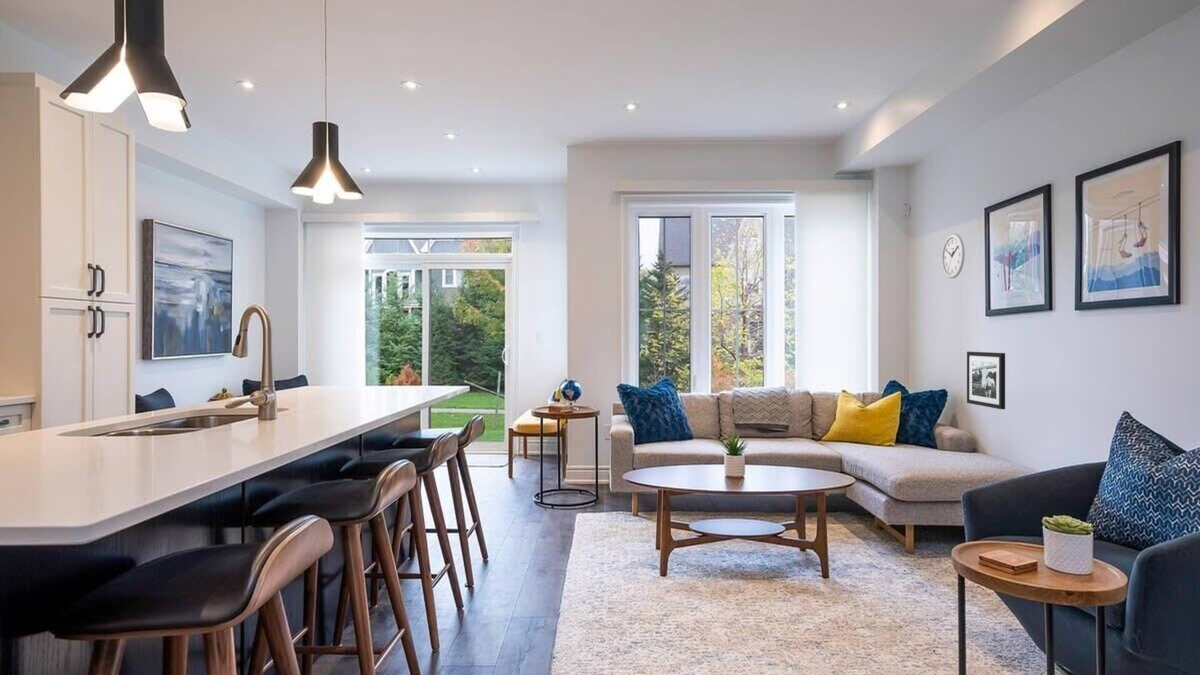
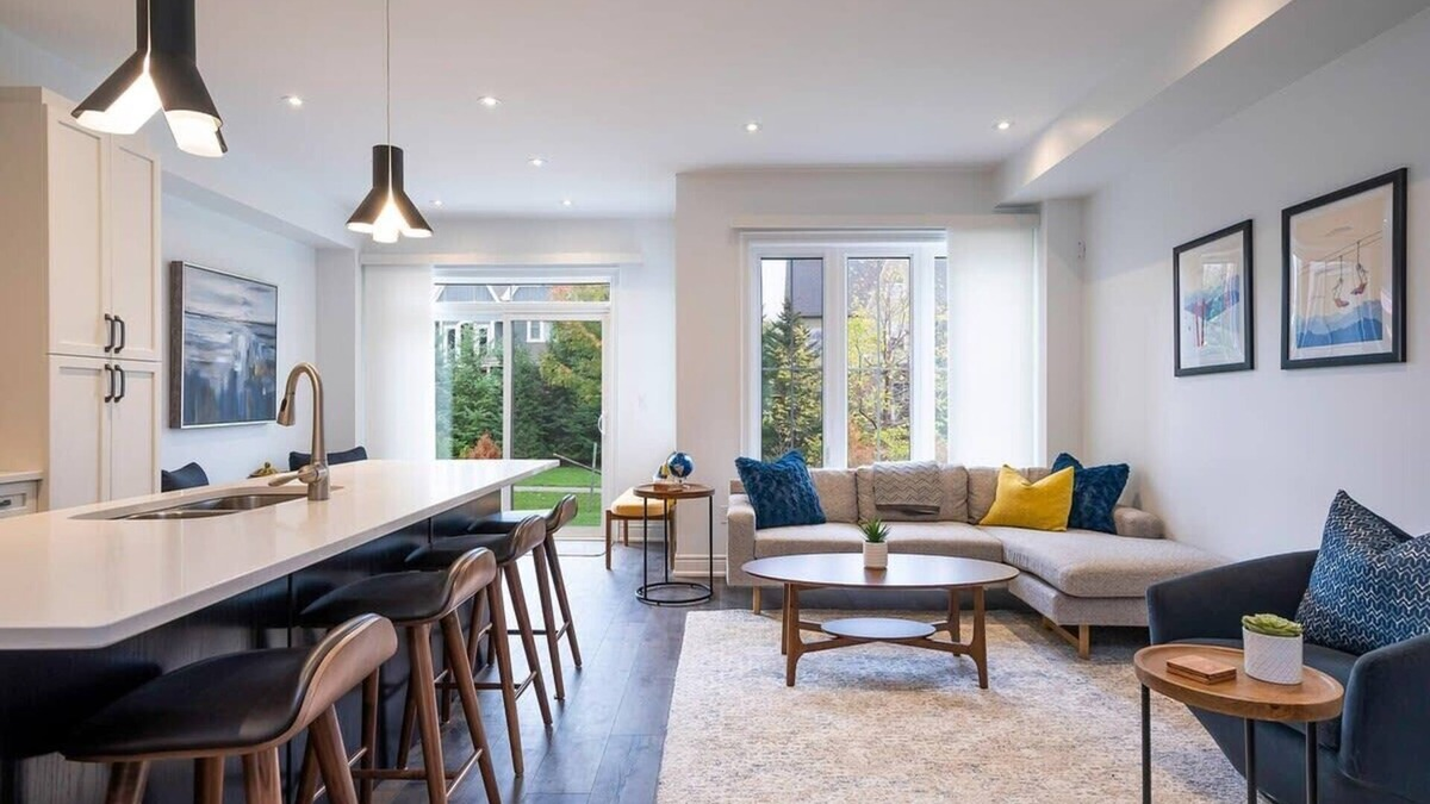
- picture frame [966,351,1006,410]
- wall clock [941,233,966,280]
